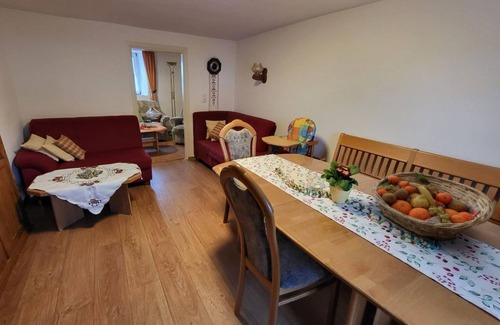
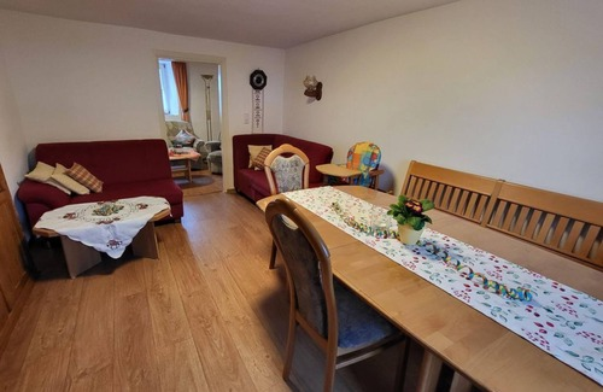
- fruit basket [371,171,495,241]
